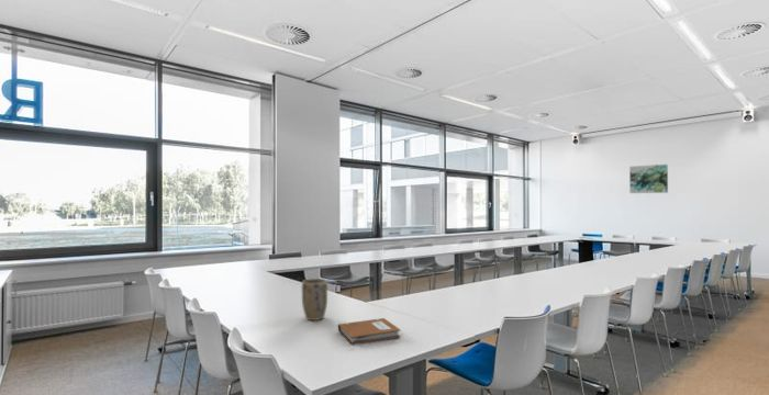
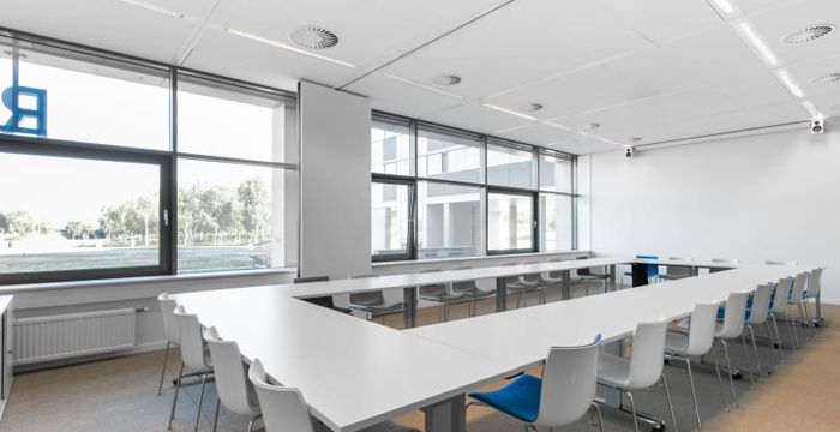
- plant pot [301,278,328,321]
- notebook [337,317,402,346]
- wall art [628,163,669,194]
